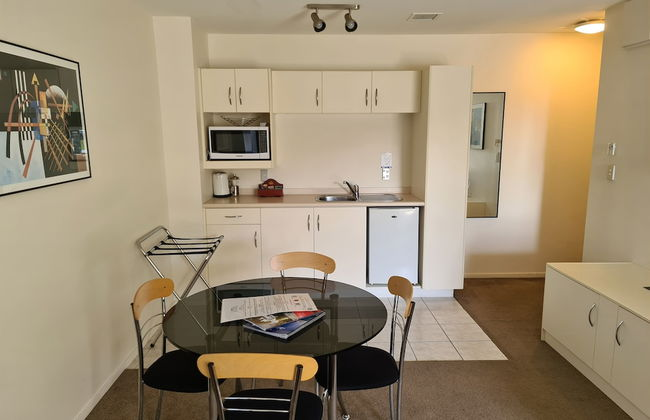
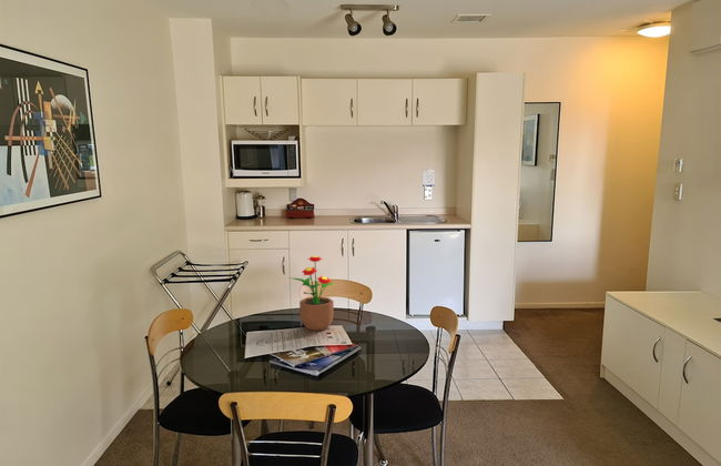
+ potted flower [288,255,335,332]
